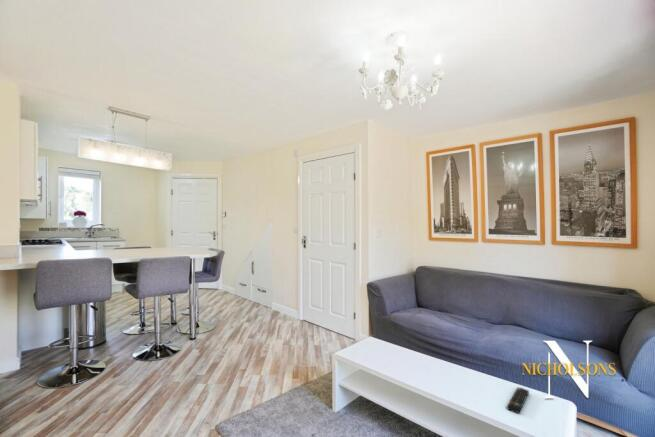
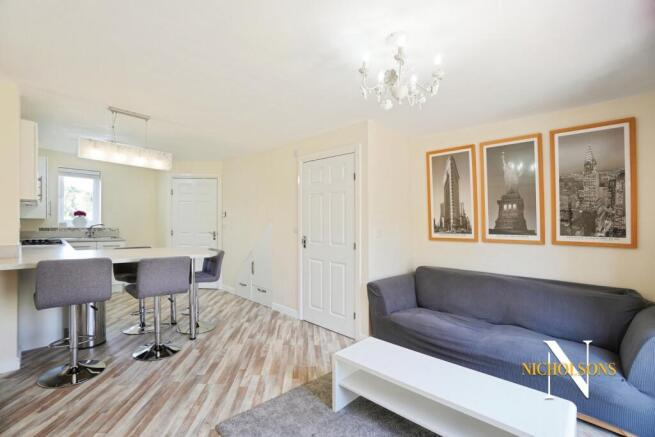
- remote control [506,386,530,414]
